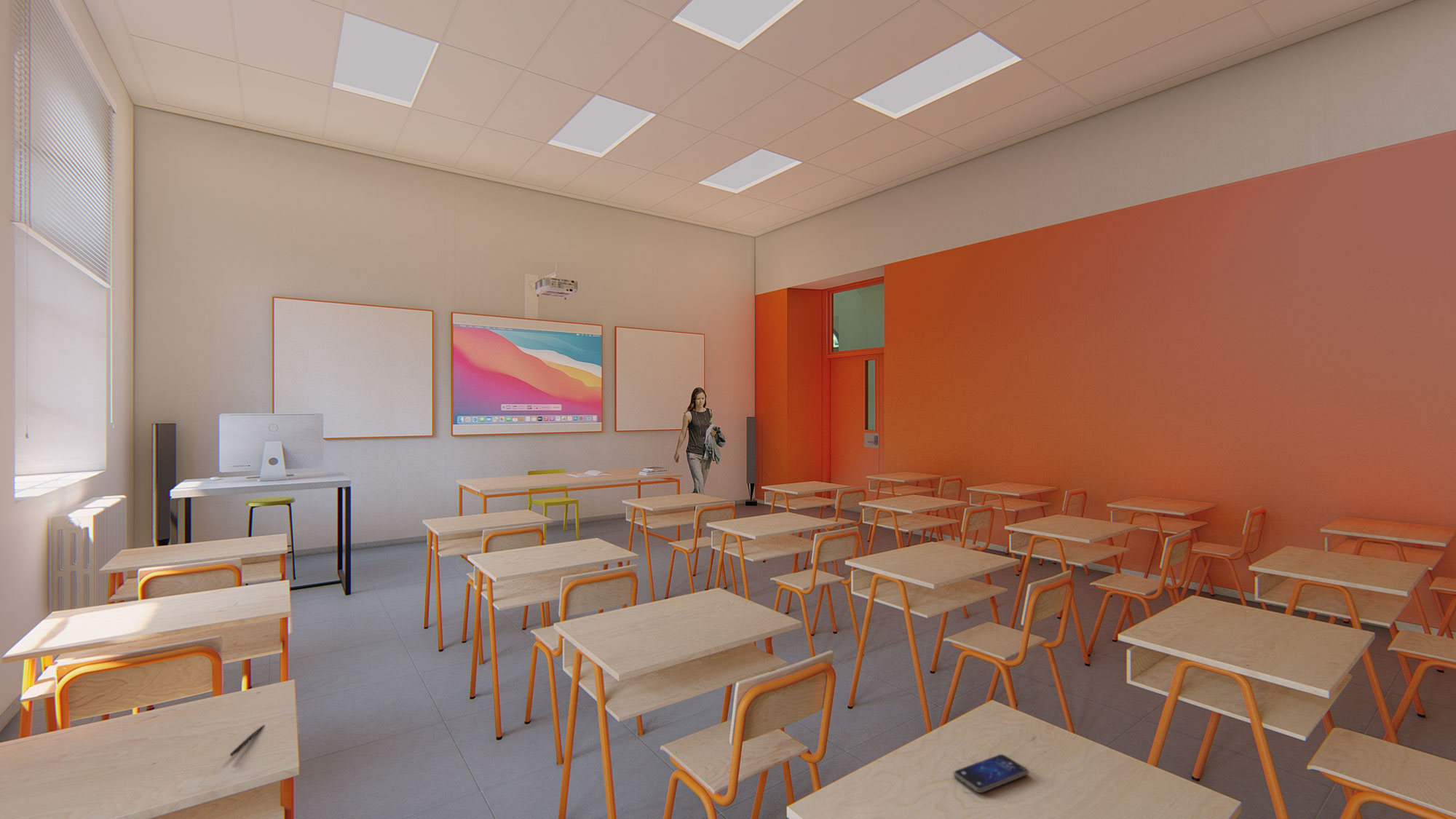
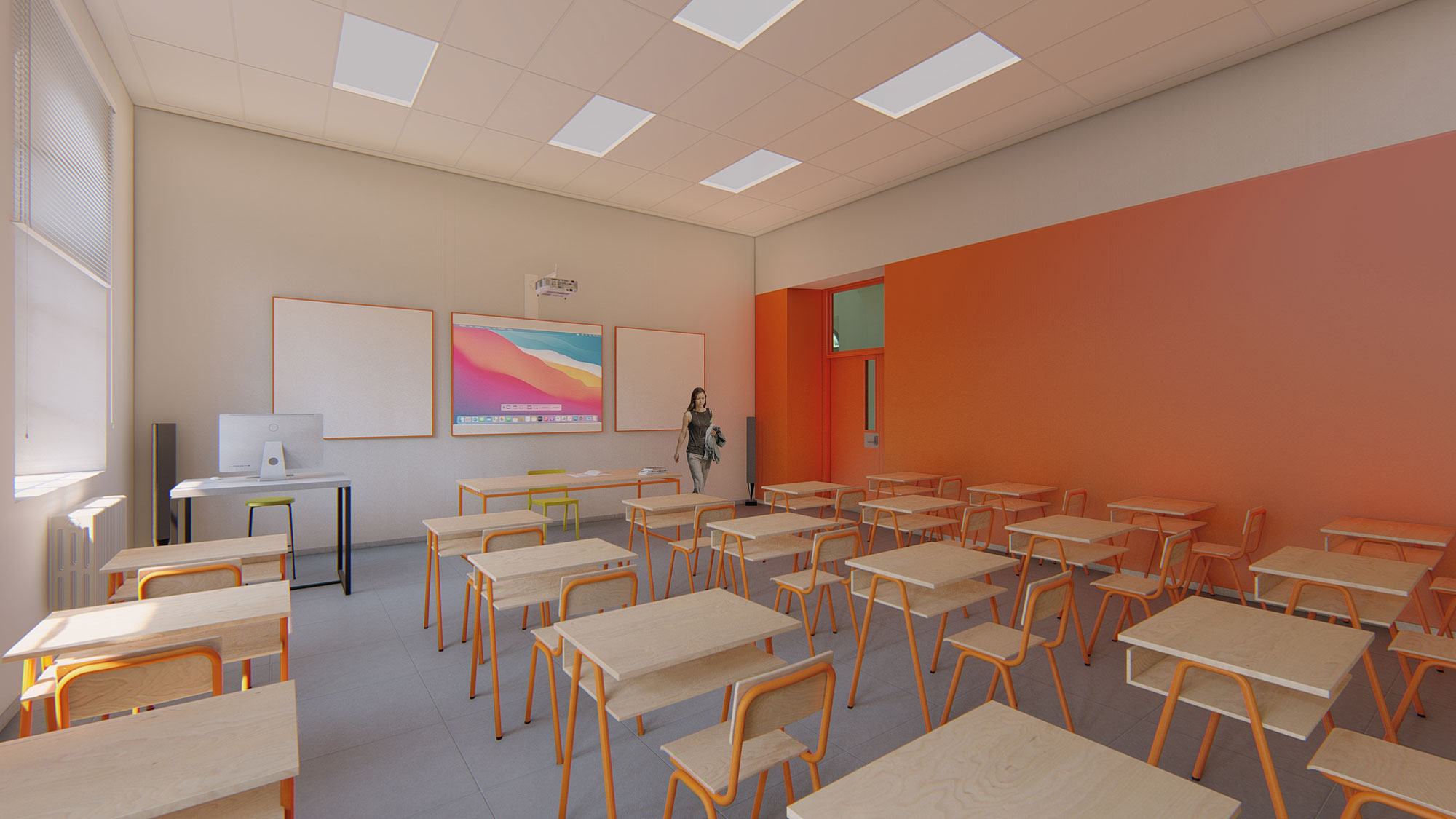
- smartphone [953,753,1029,794]
- pen [229,724,265,757]
